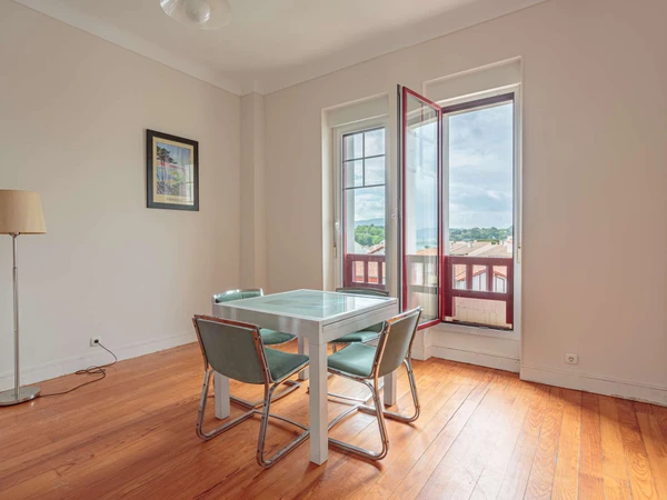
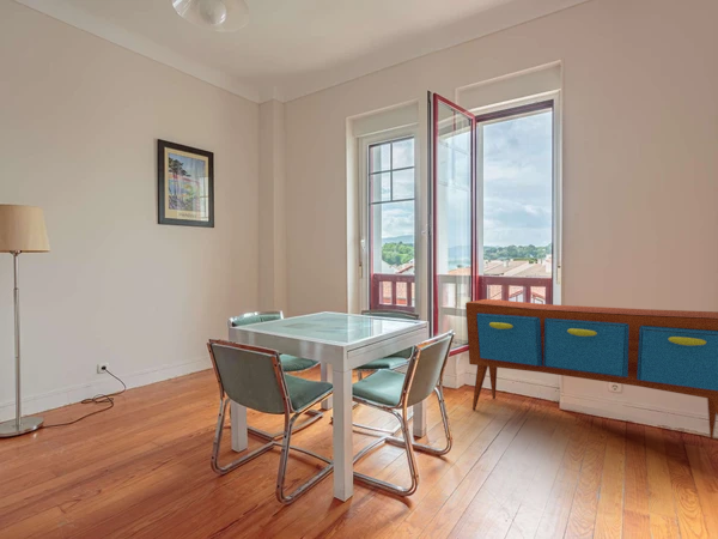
+ sideboard [464,298,718,440]
